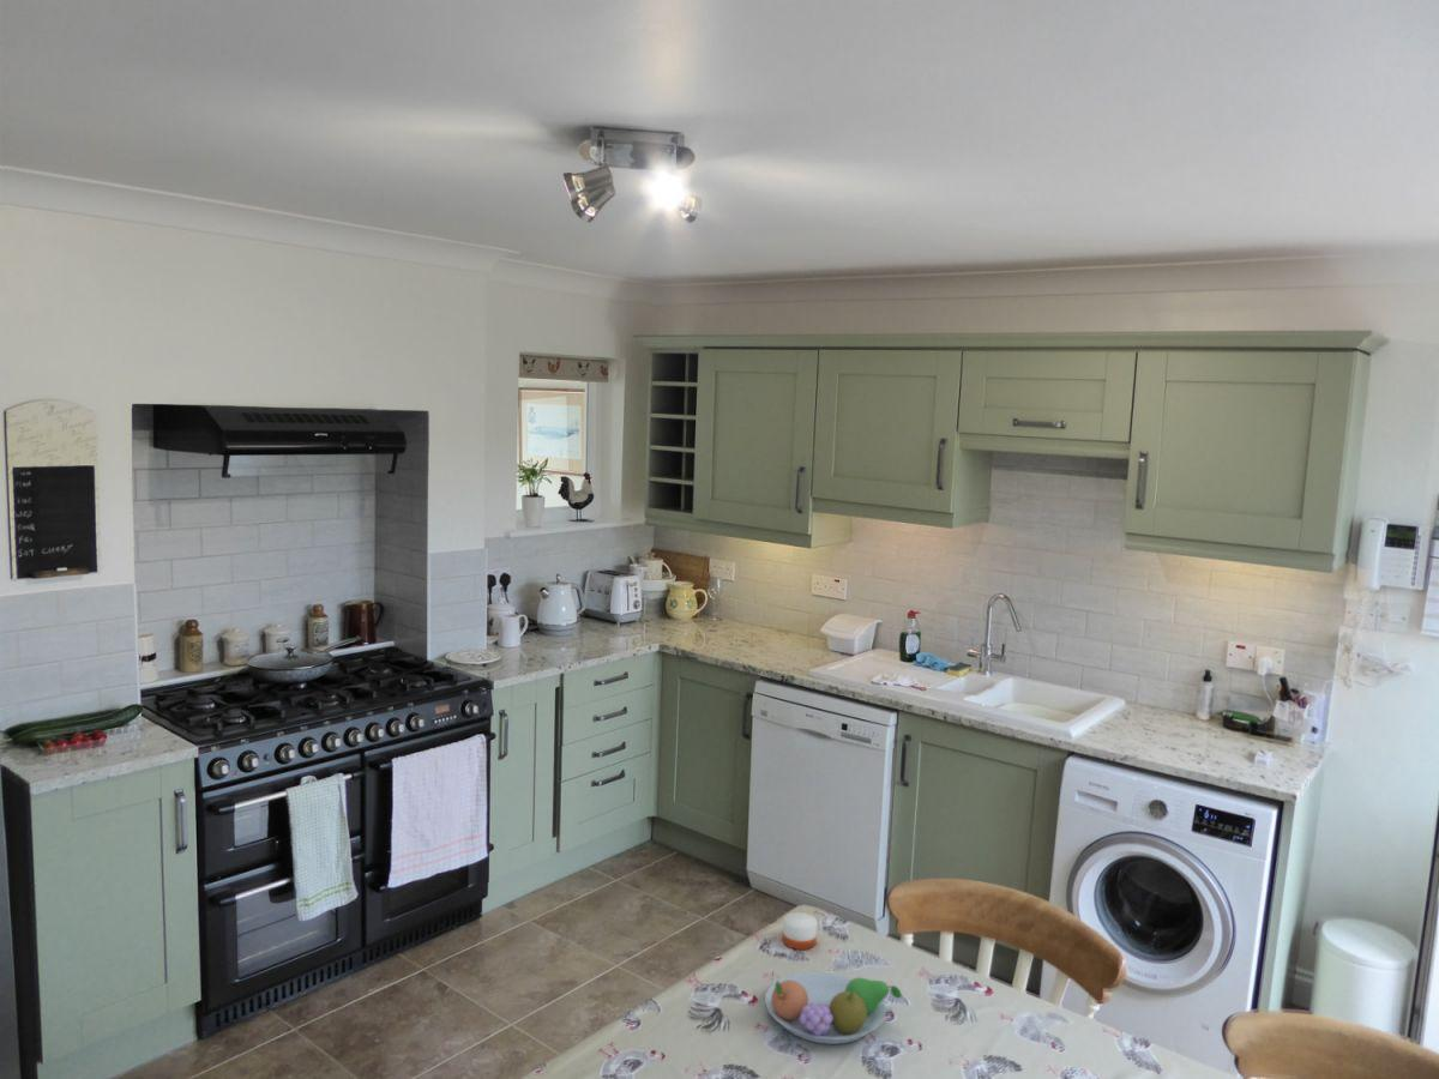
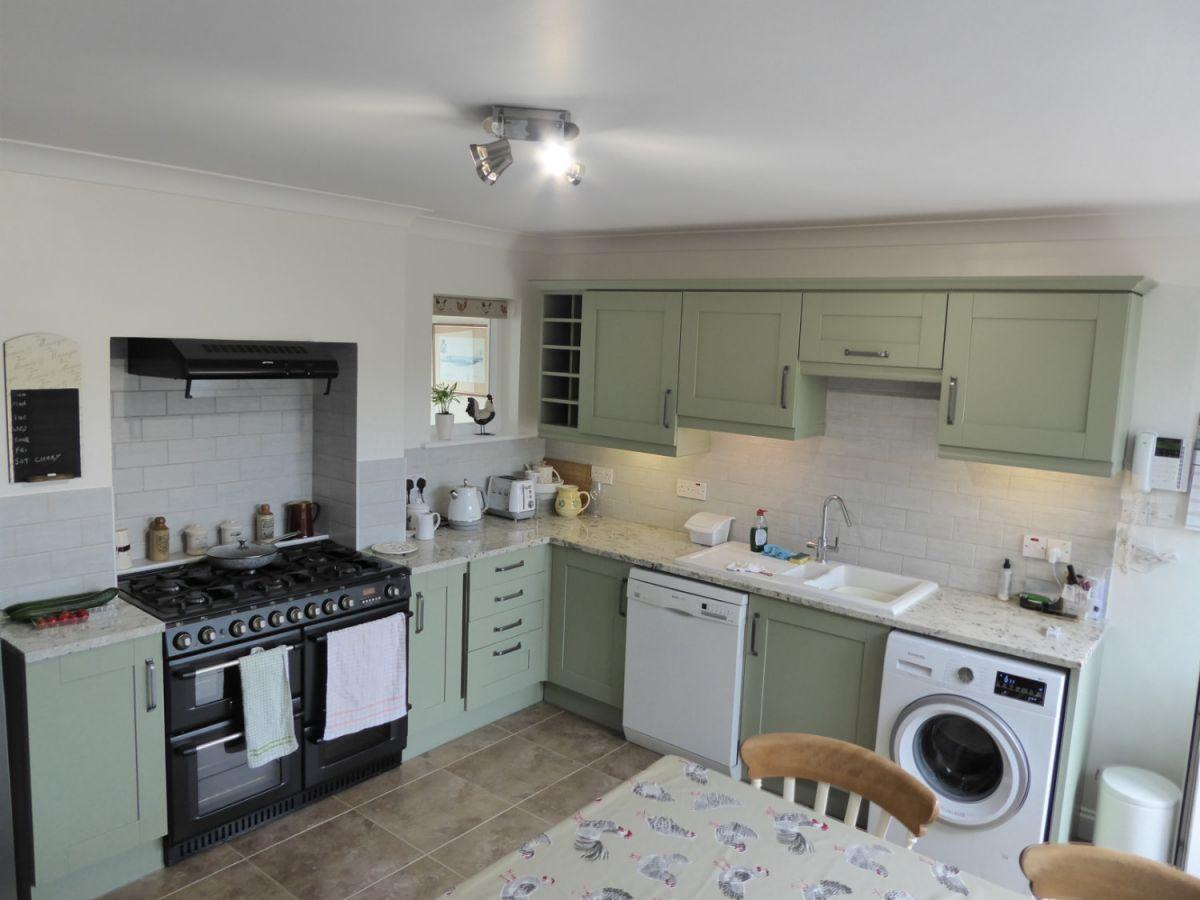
- fruit bowl [764,971,903,1045]
- candle [782,899,818,951]
